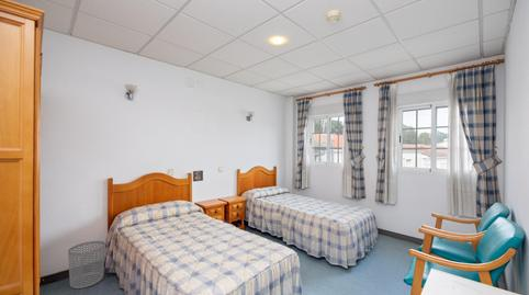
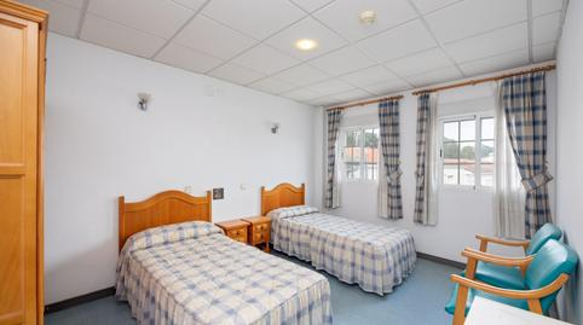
- waste bin [67,240,106,290]
